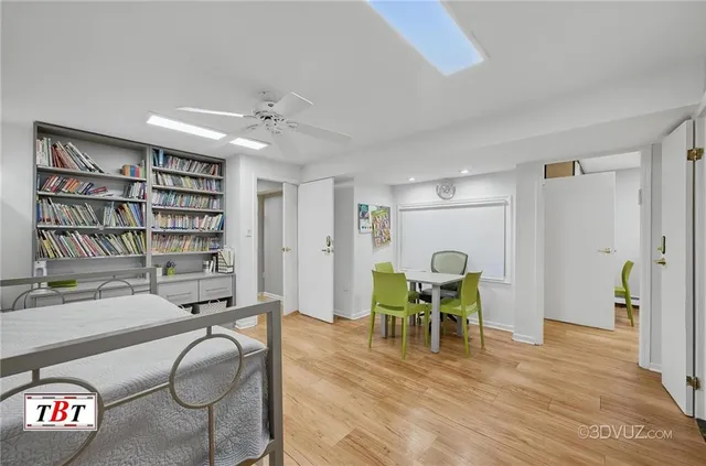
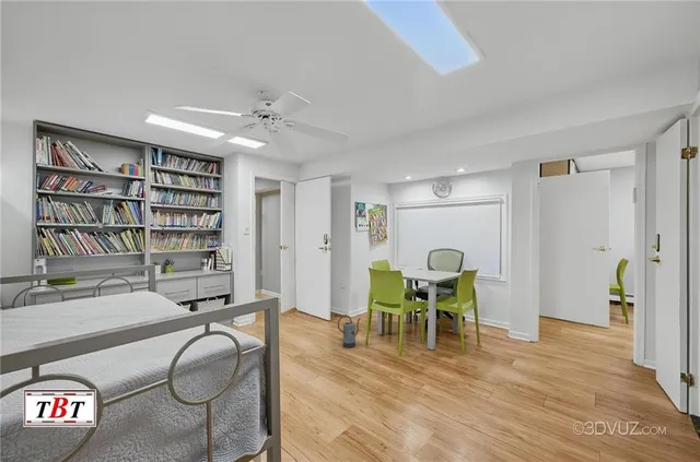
+ watering can [337,313,362,350]
